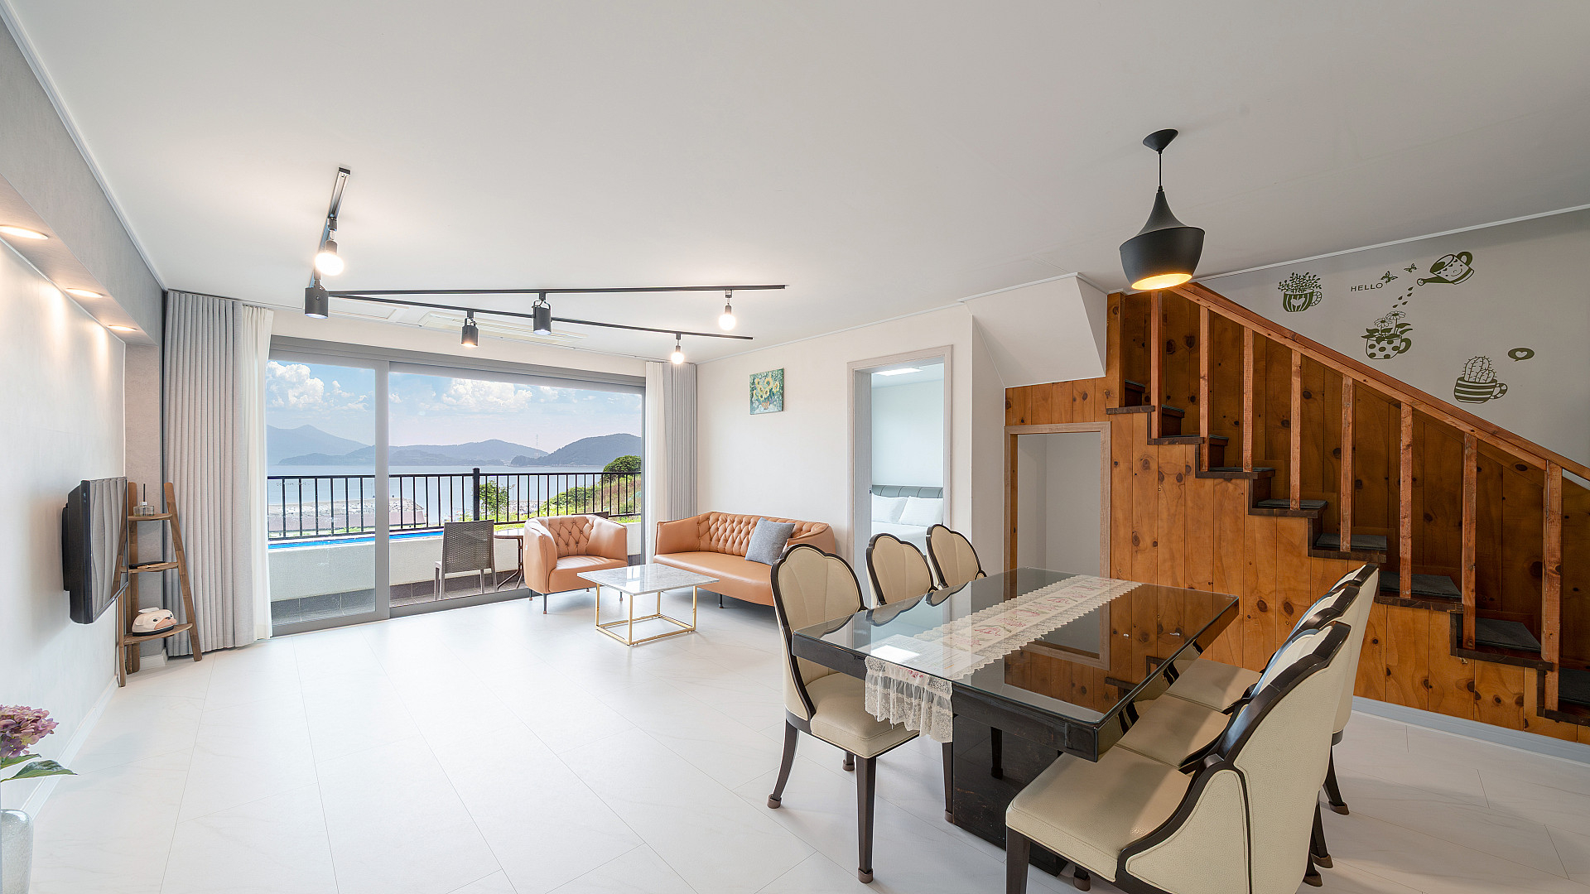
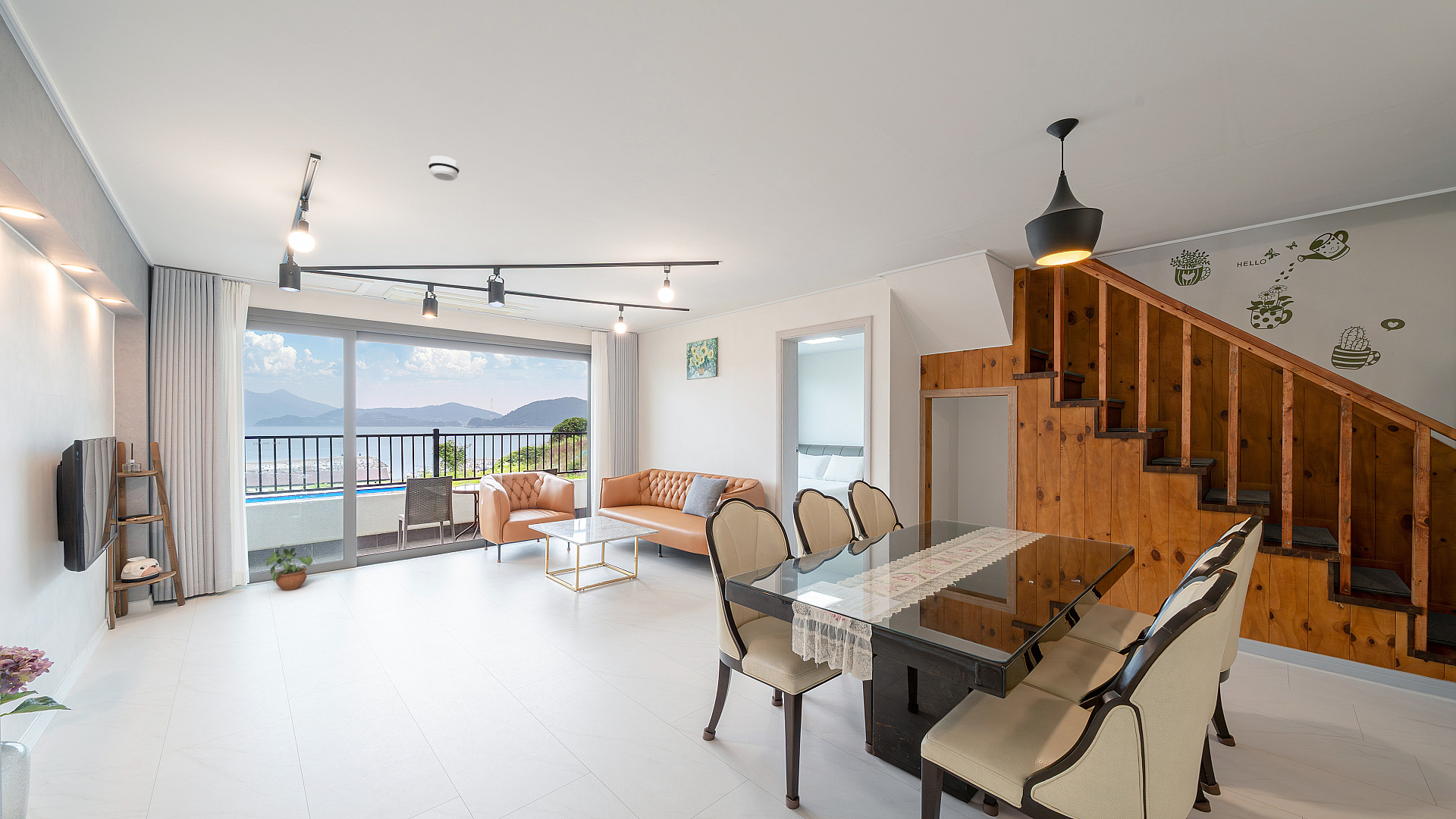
+ smoke detector [428,155,460,181]
+ potted plant [263,544,313,591]
